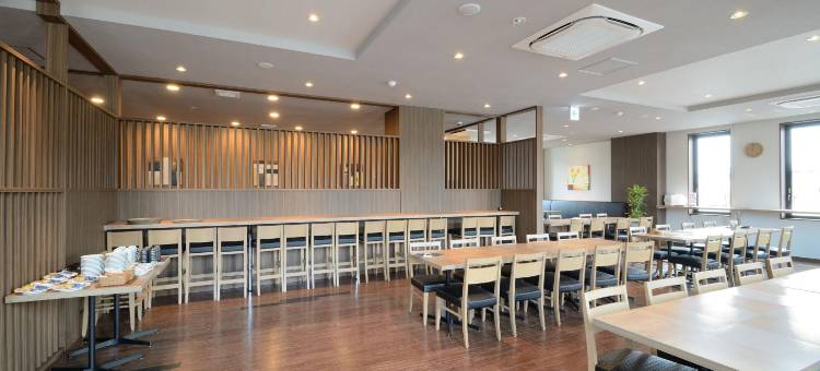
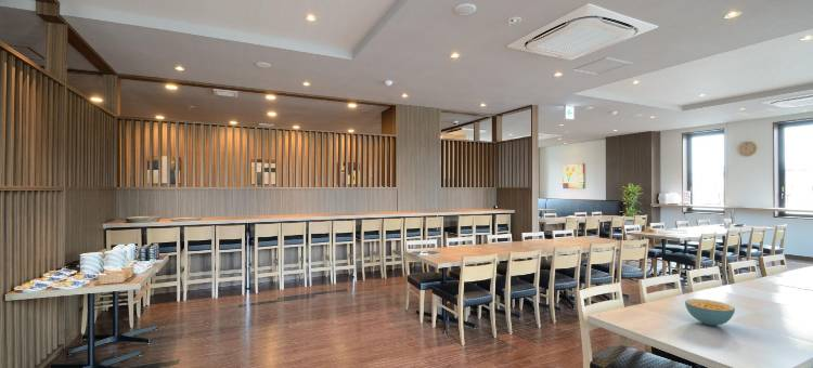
+ cereal bowl [684,298,736,327]
